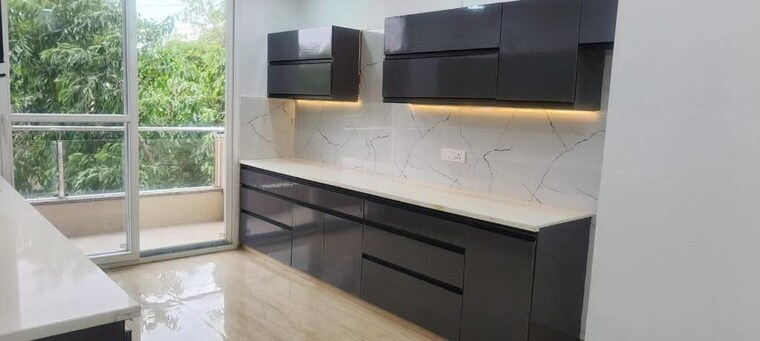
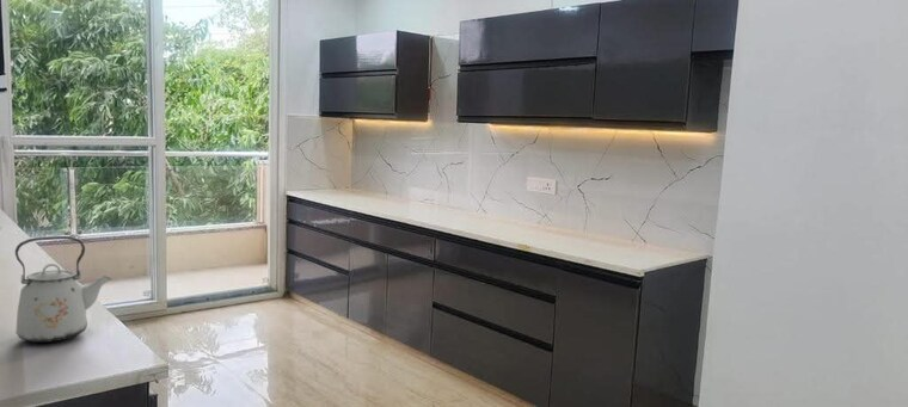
+ kettle [14,235,112,344]
